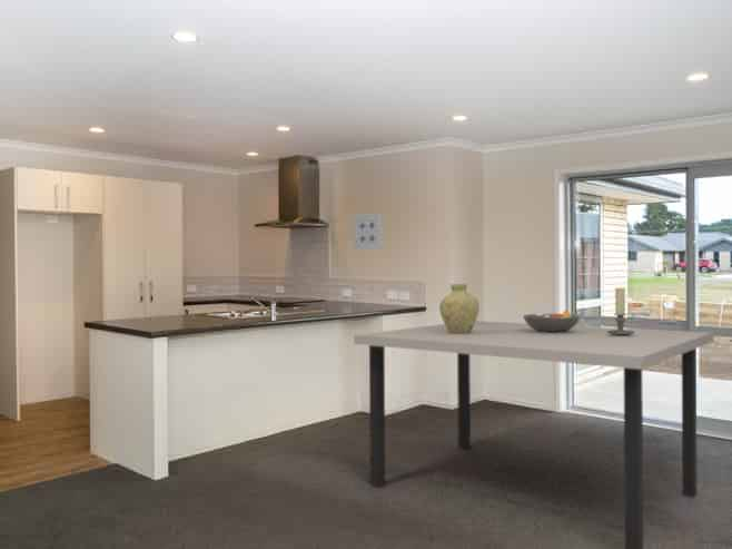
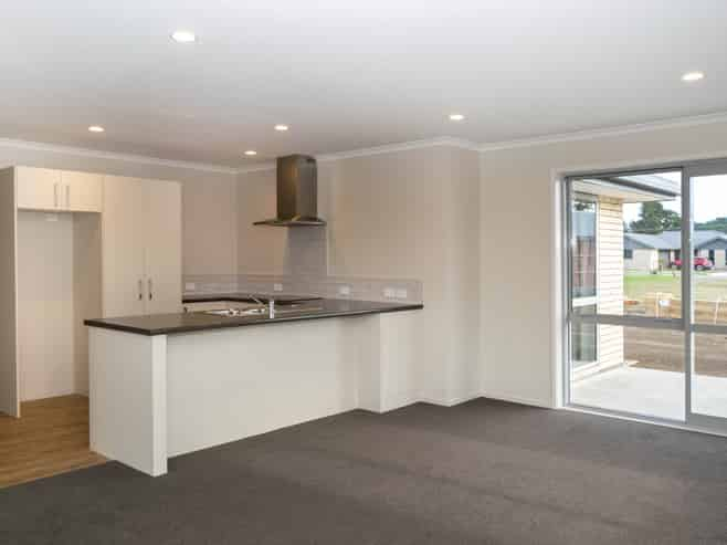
- candle holder [606,286,634,336]
- vase [438,283,481,334]
- wall art [353,212,383,251]
- fruit bowl [522,310,582,333]
- dining table [353,320,714,549]
